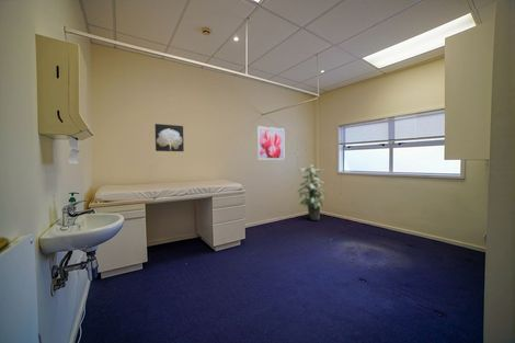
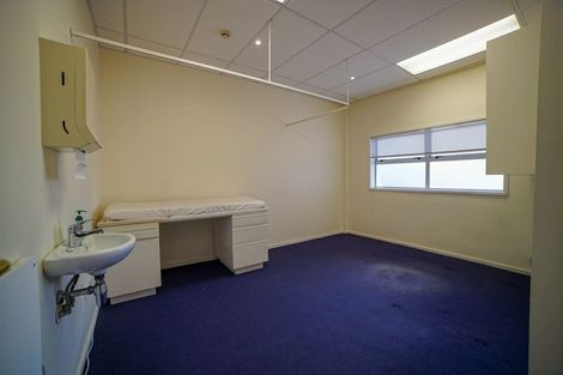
- wall art [256,125,286,161]
- wall art [154,123,185,152]
- indoor plant [296,164,328,221]
